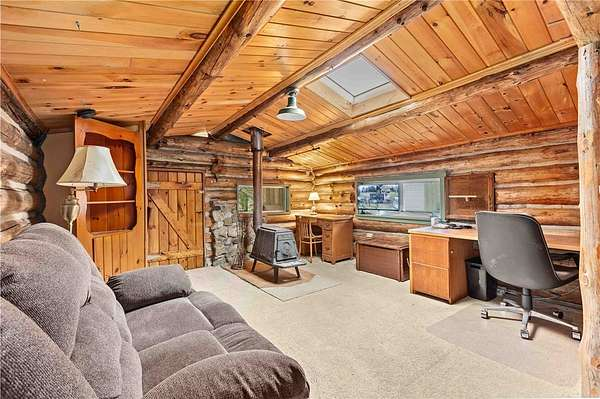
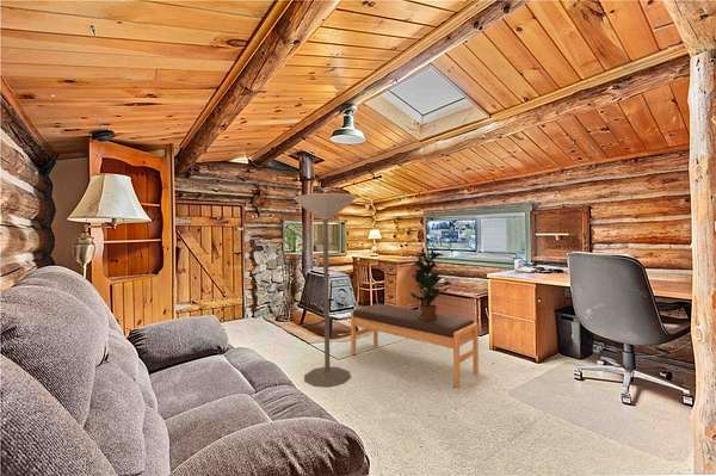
+ bench [350,303,480,389]
+ potted plant [409,252,452,320]
+ floor lamp [292,192,358,388]
